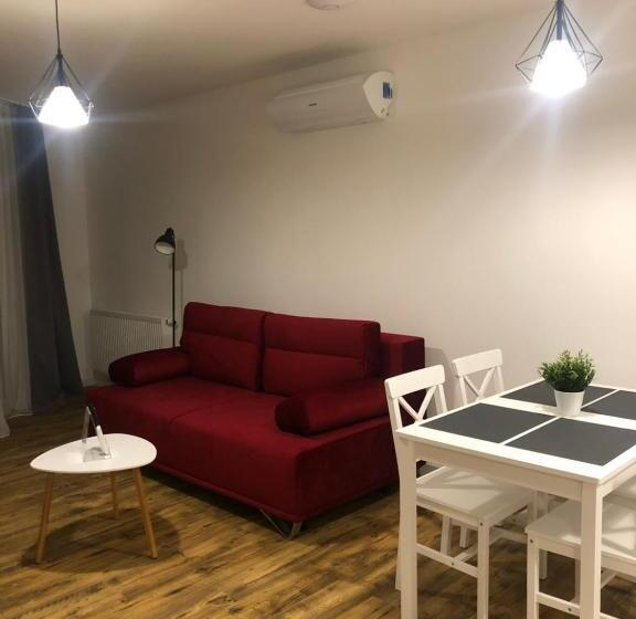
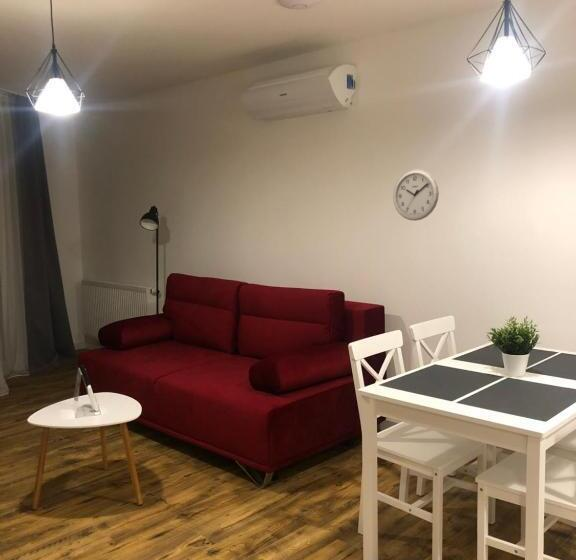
+ wall clock [392,168,440,222]
